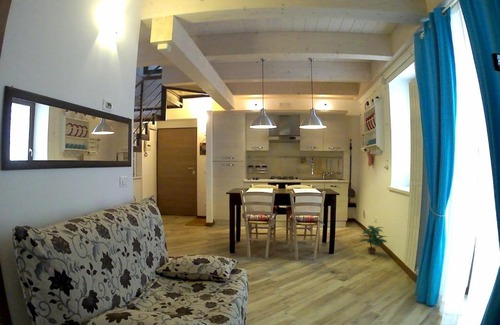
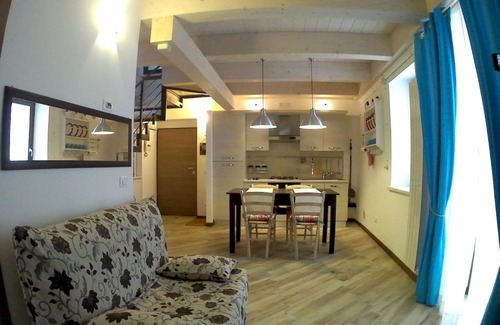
- potted plant [358,225,389,255]
